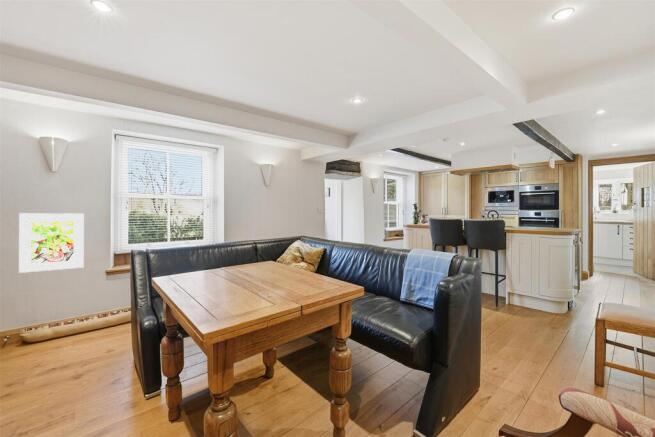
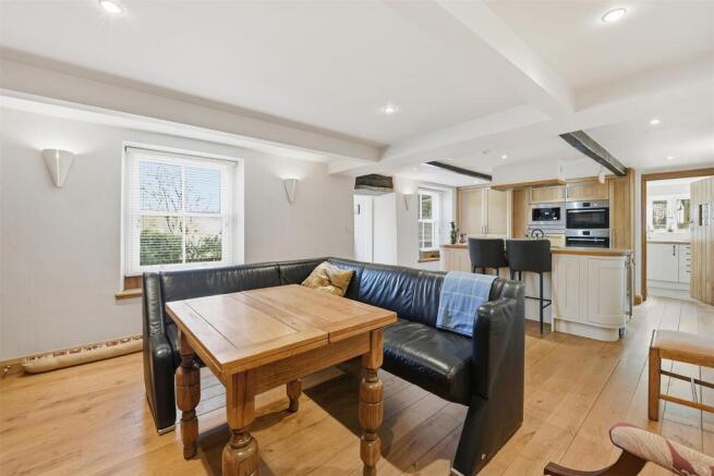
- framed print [18,212,85,274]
